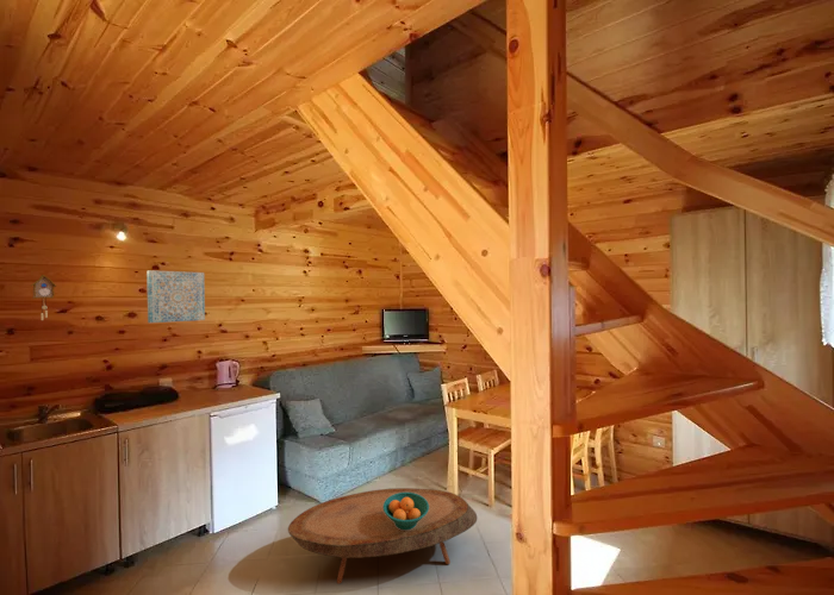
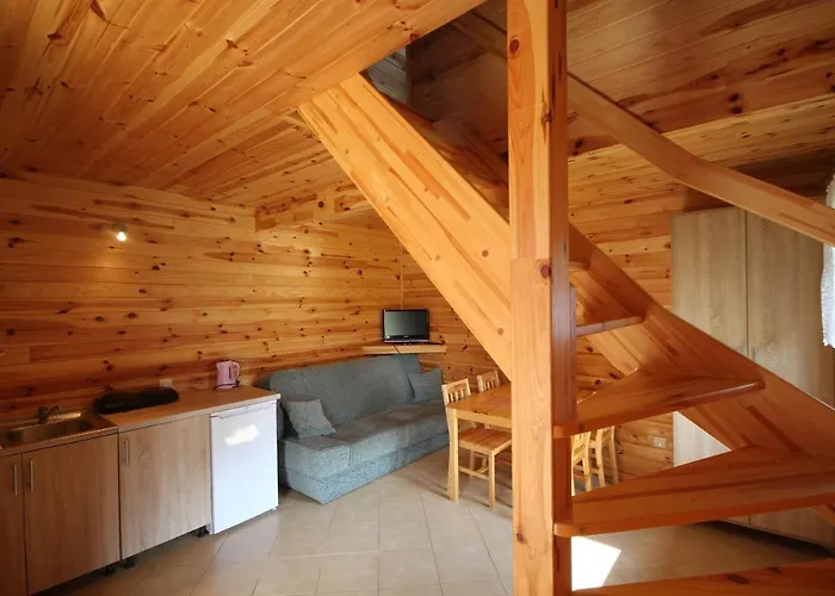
- fruit bowl [382,493,429,530]
- cuckoo clock [30,274,57,321]
- coffee table [287,487,479,585]
- wall art [145,270,206,324]
